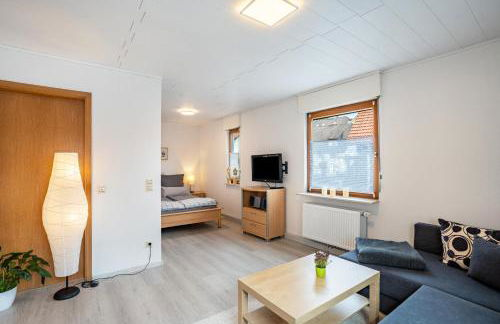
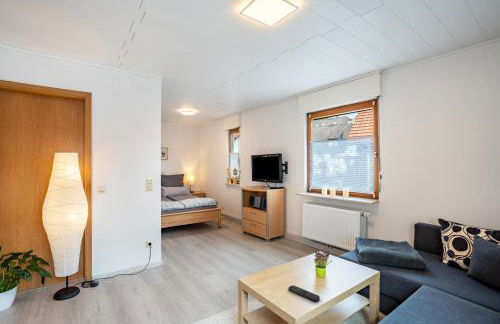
+ remote control [287,284,321,303]
